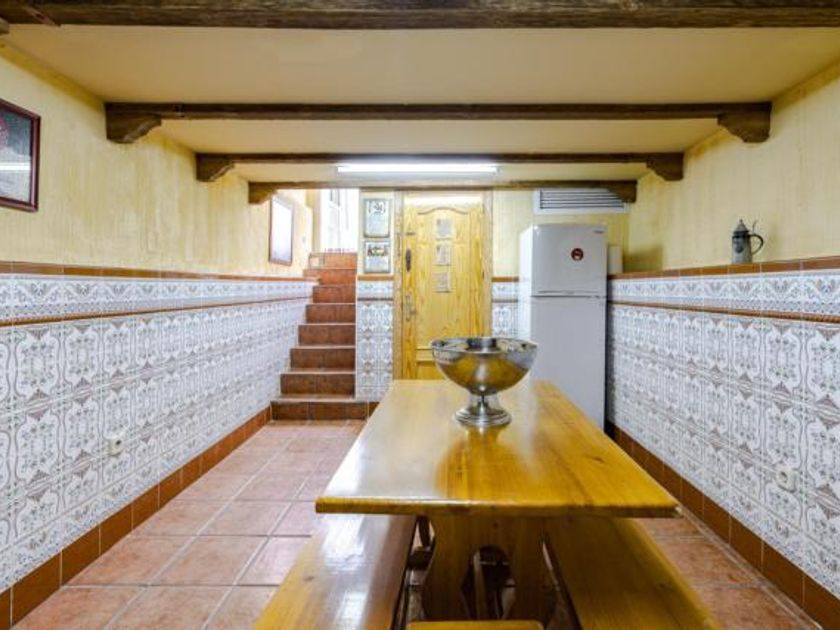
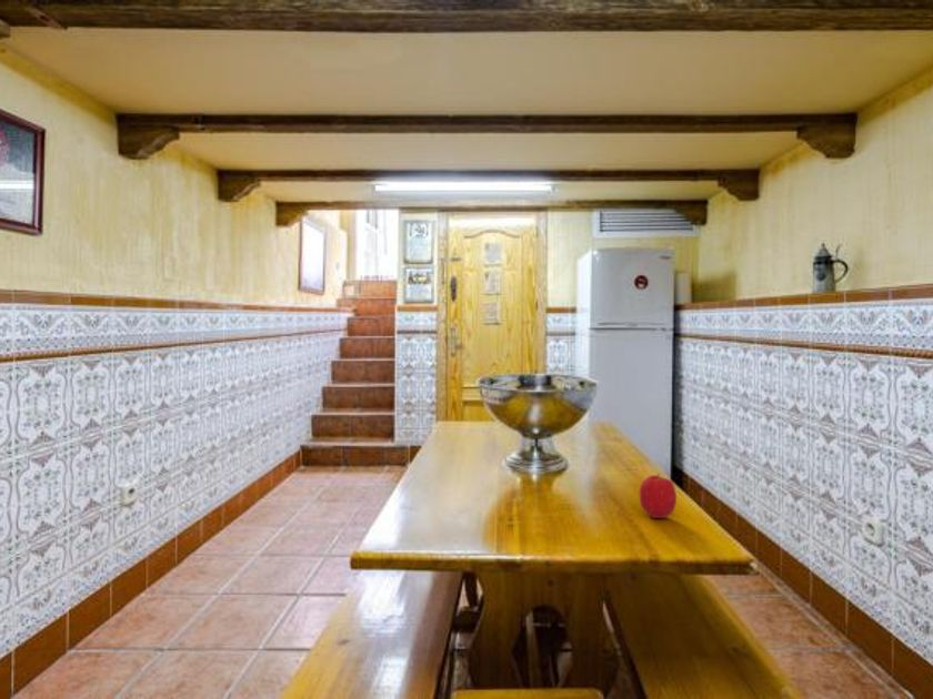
+ fruit [639,473,678,519]
